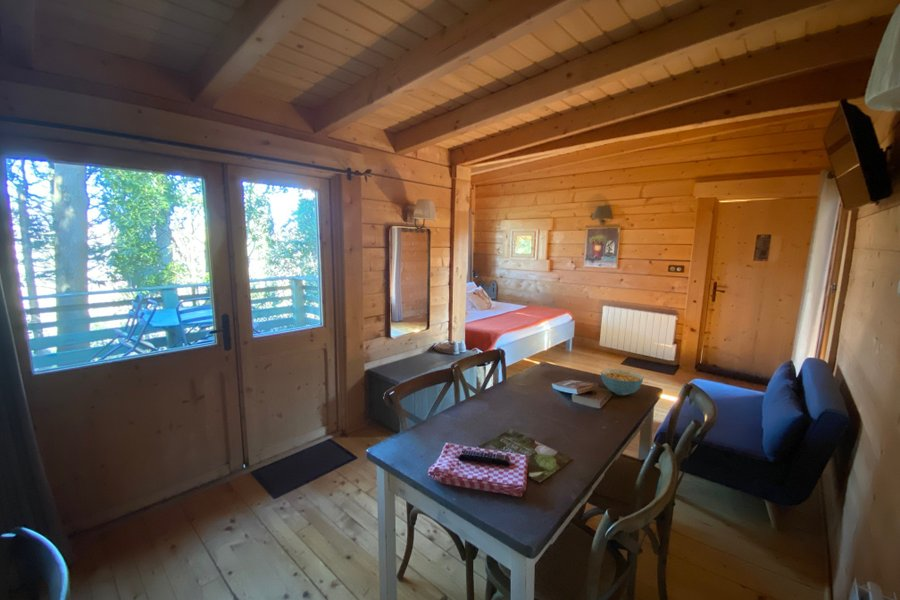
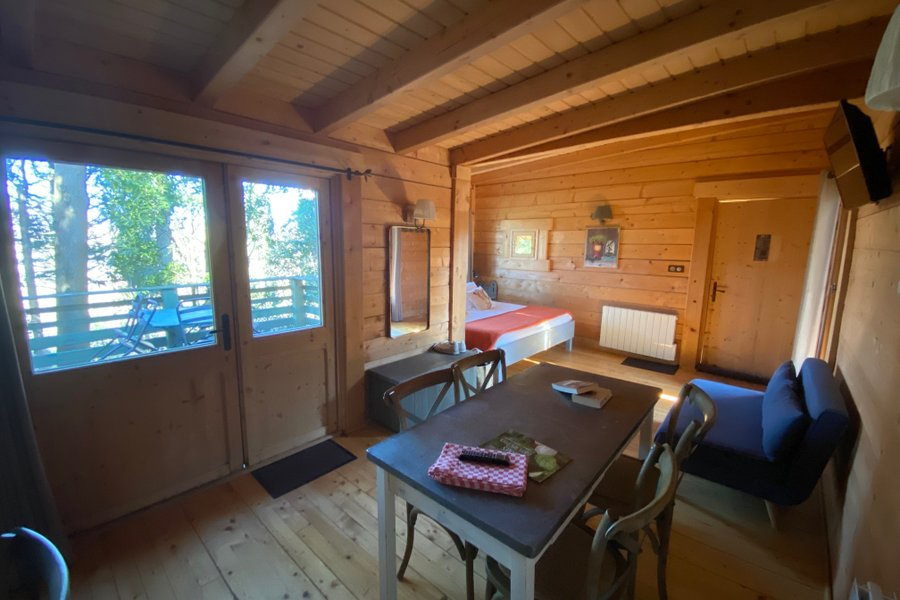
- cereal bowl [600,368,644,396]
